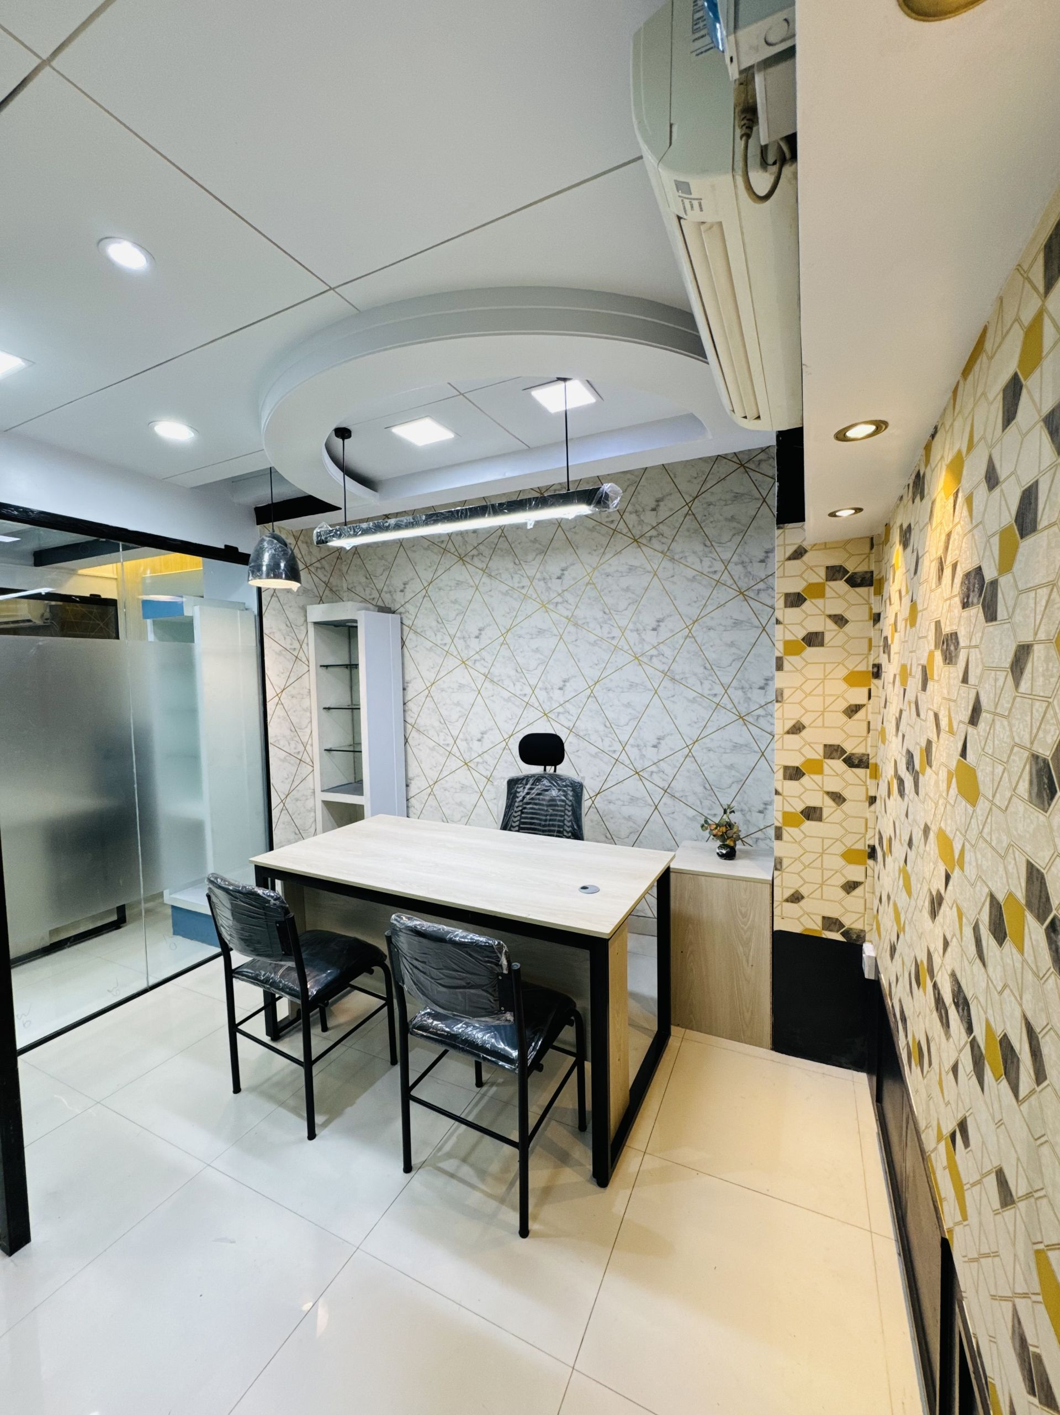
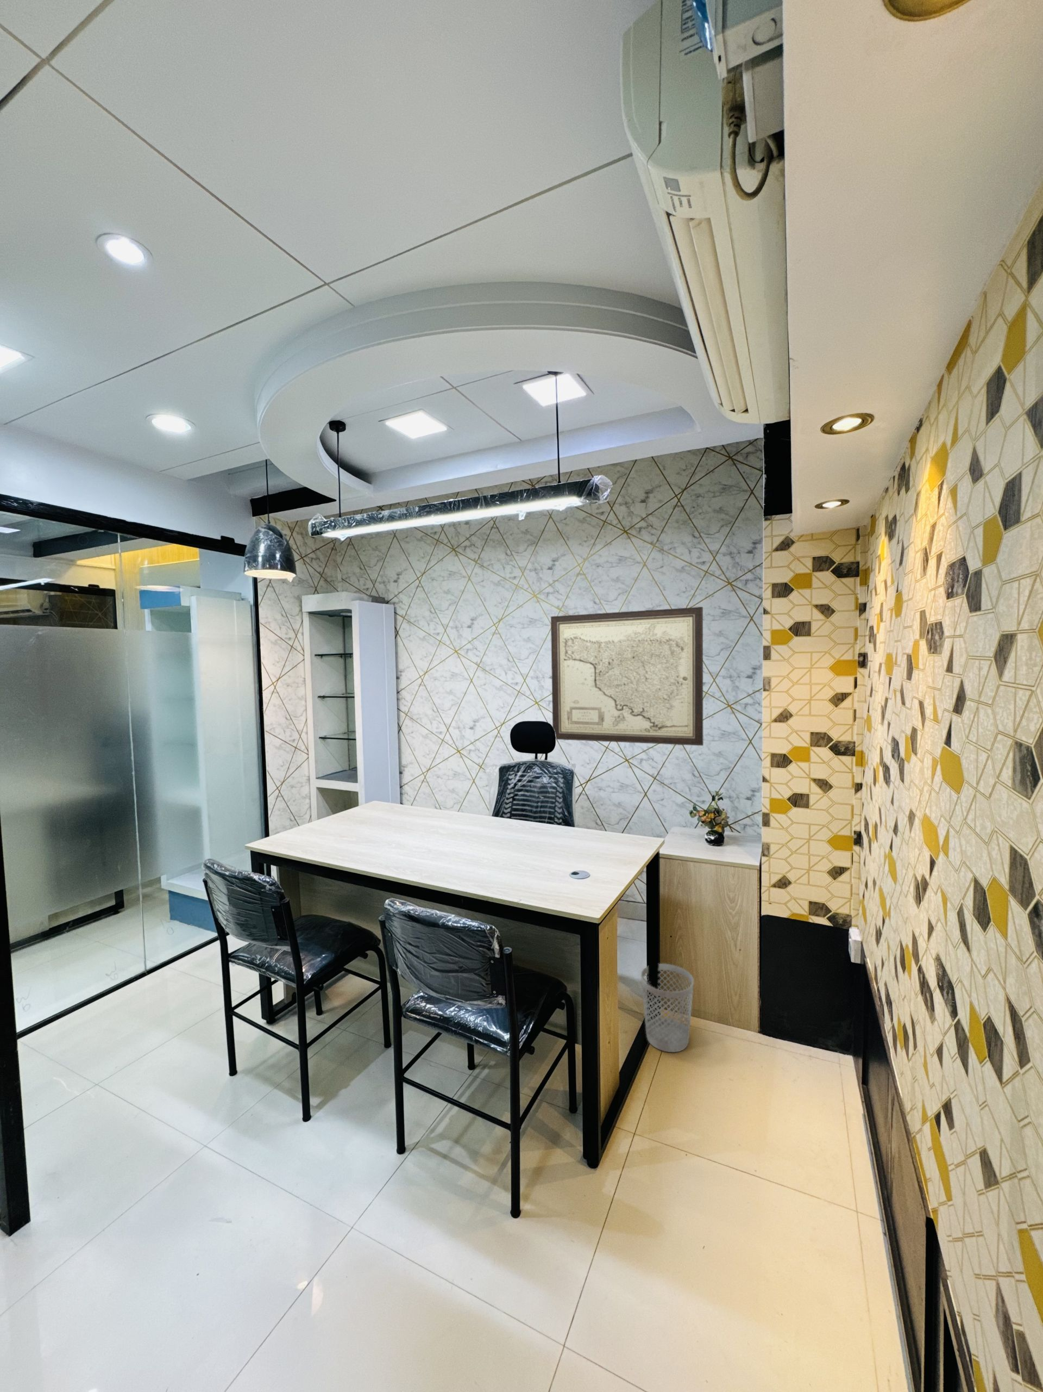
+ wall art [550,606,704,746]
+ wastebasket [641,963,695,1052]
